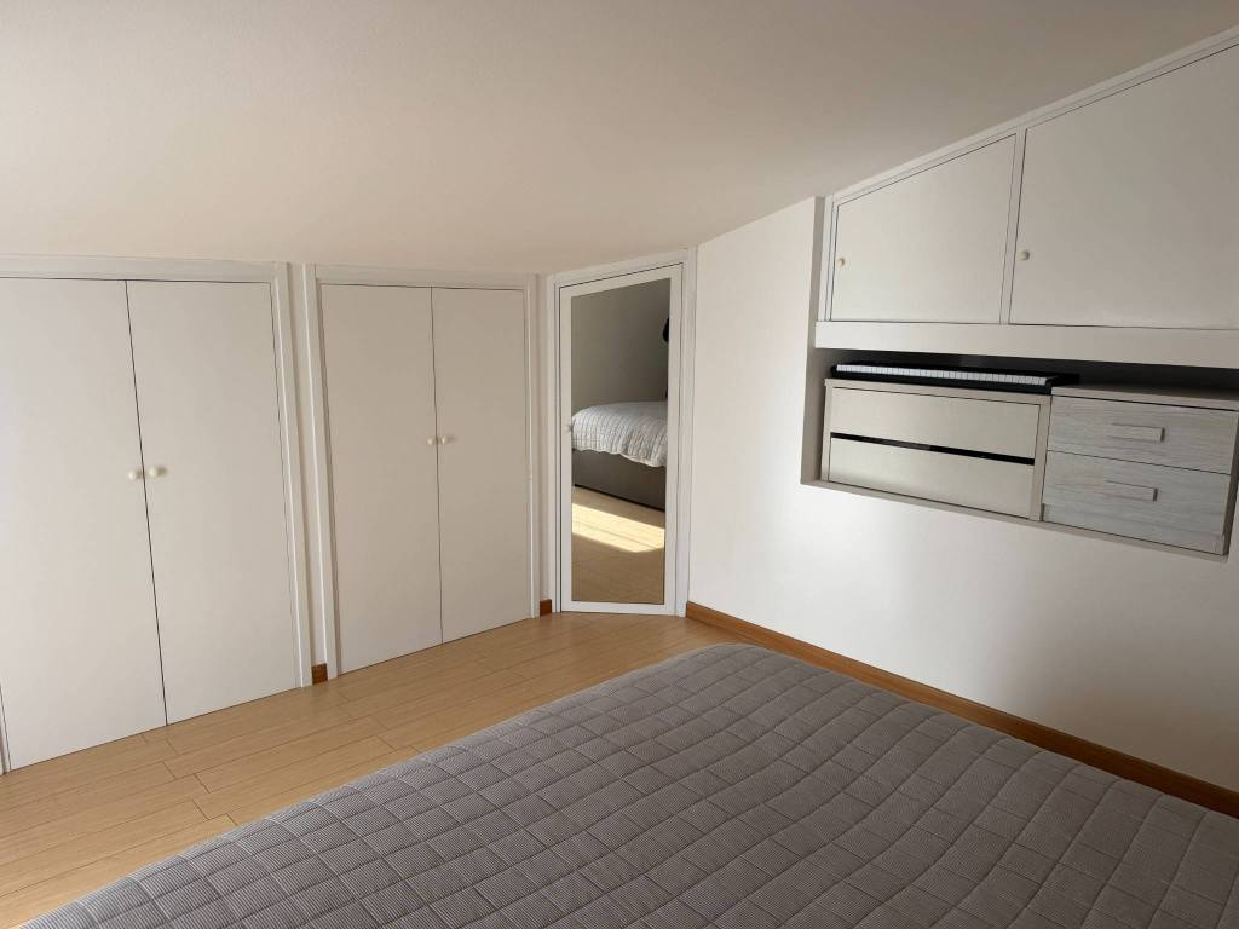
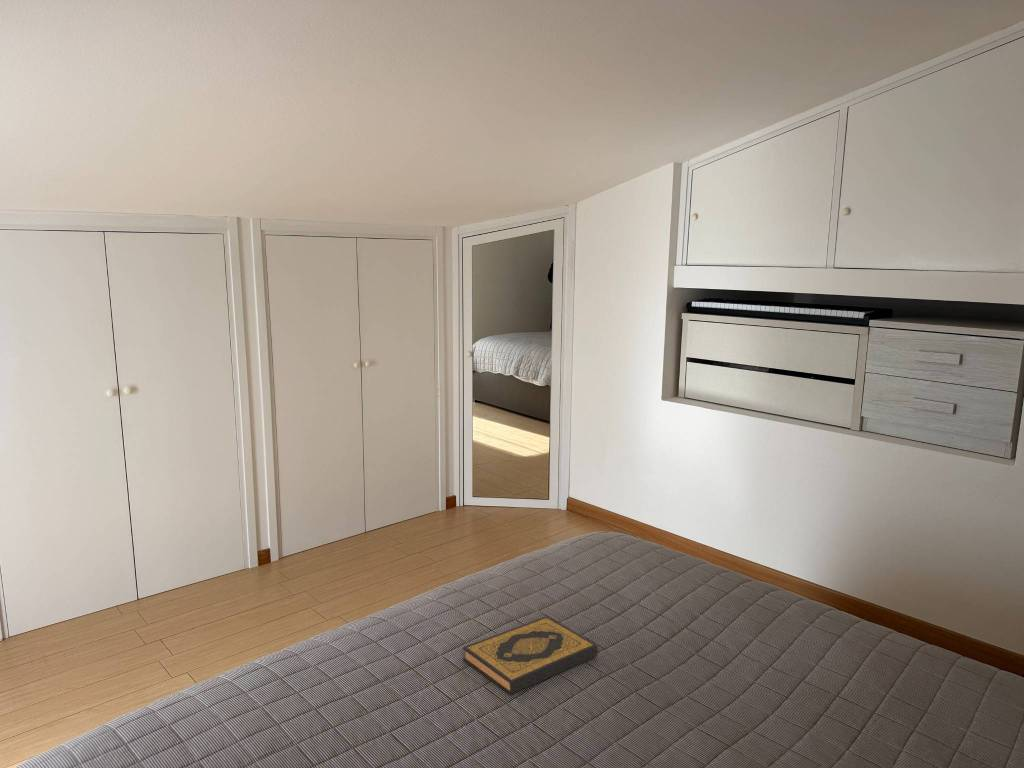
+ hardback book [462,615,598,695]
